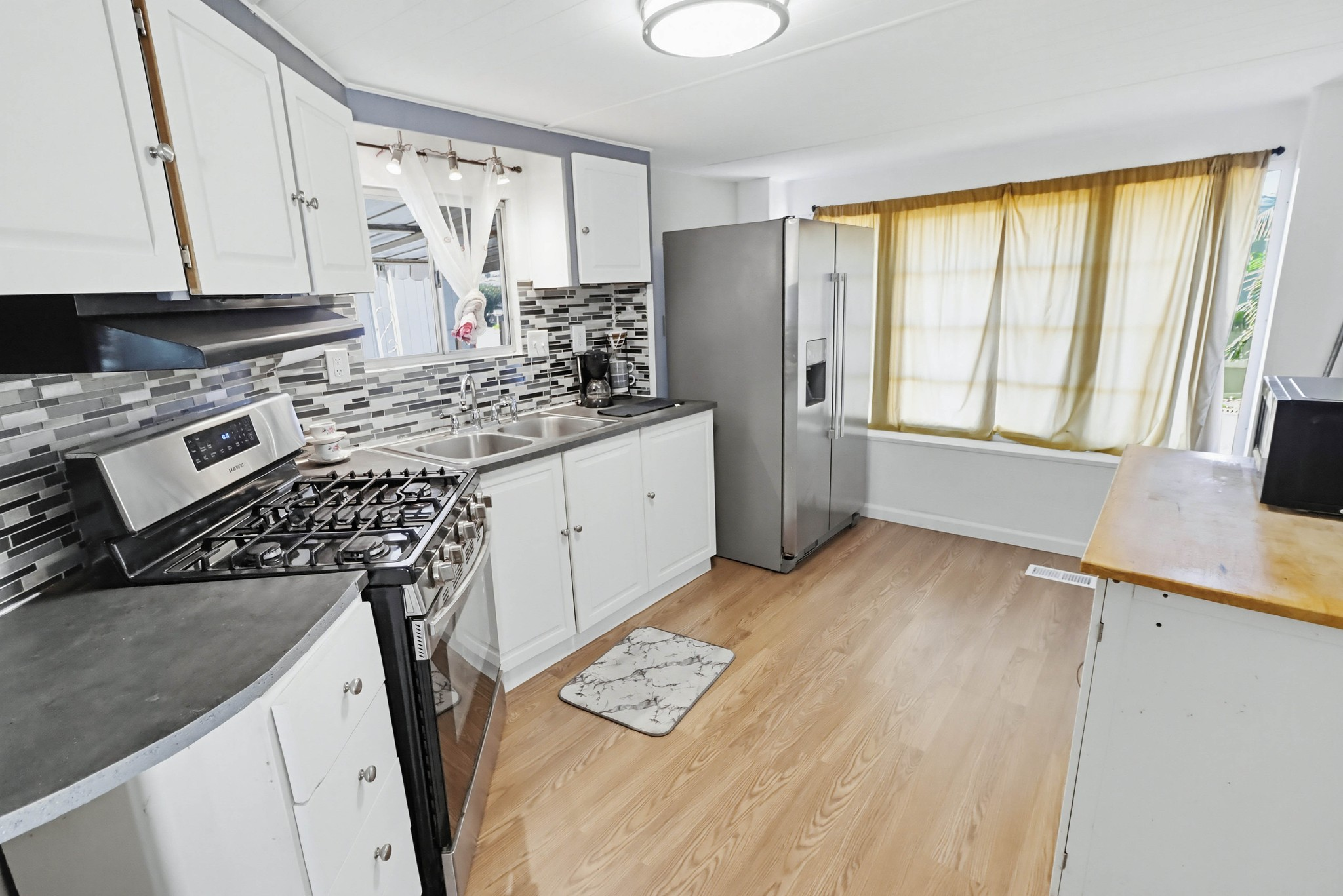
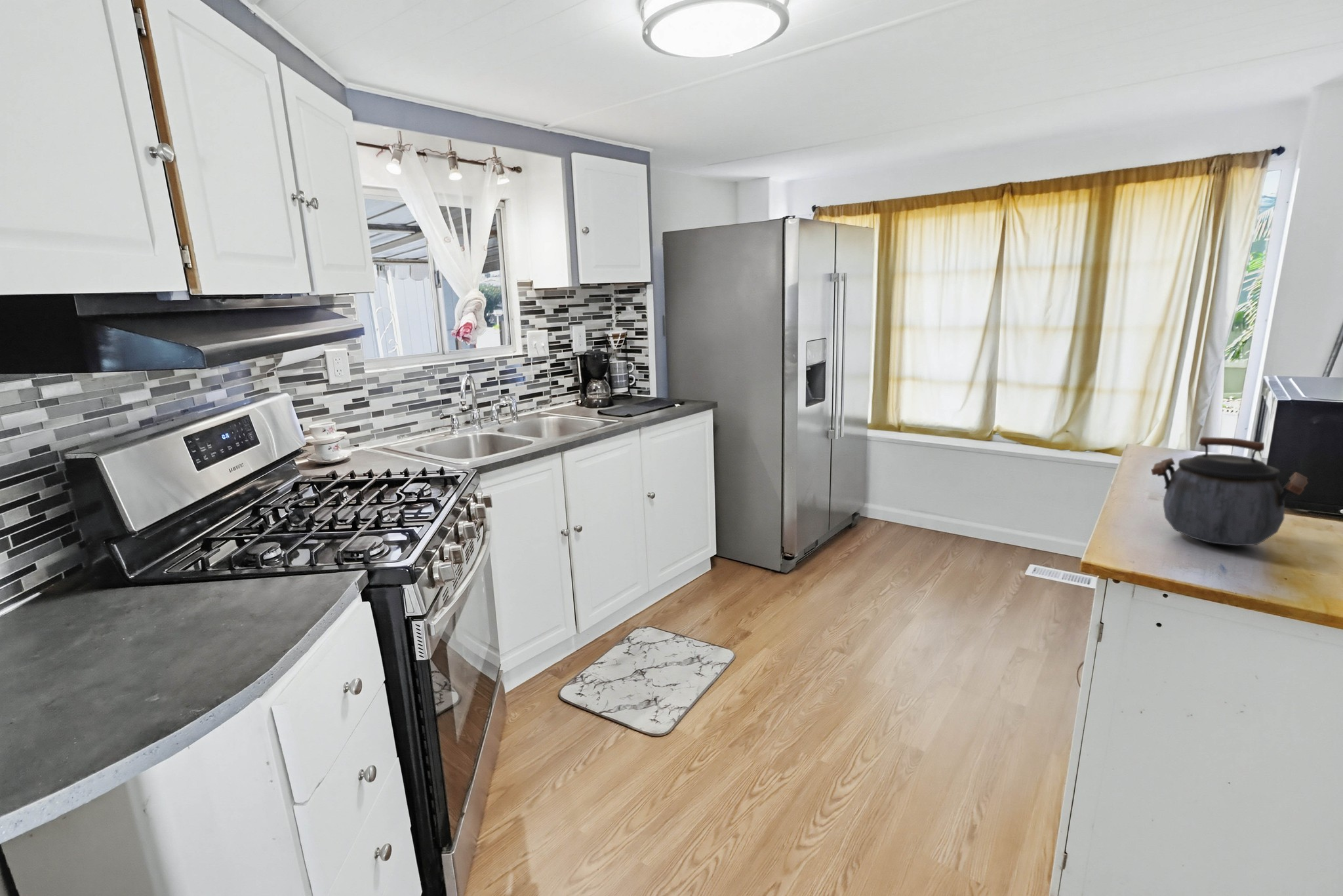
+ kettle [1150,436,1309,547]
